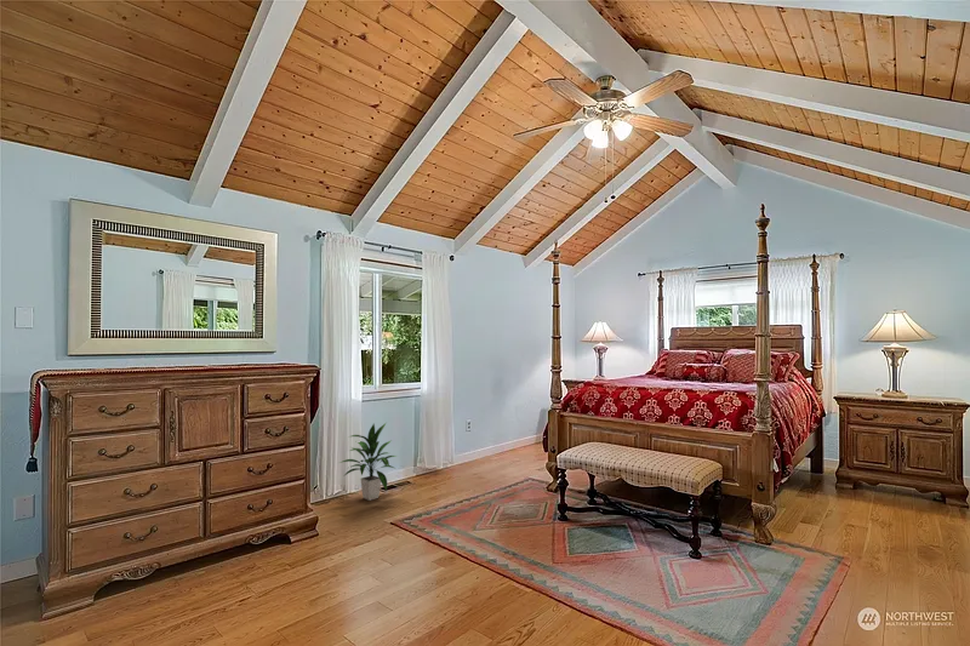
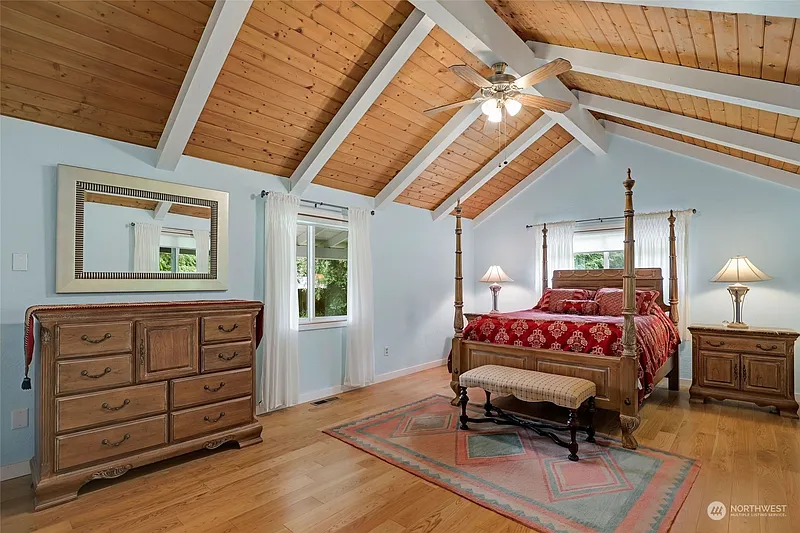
- indoor plant [338,422,398,502]
